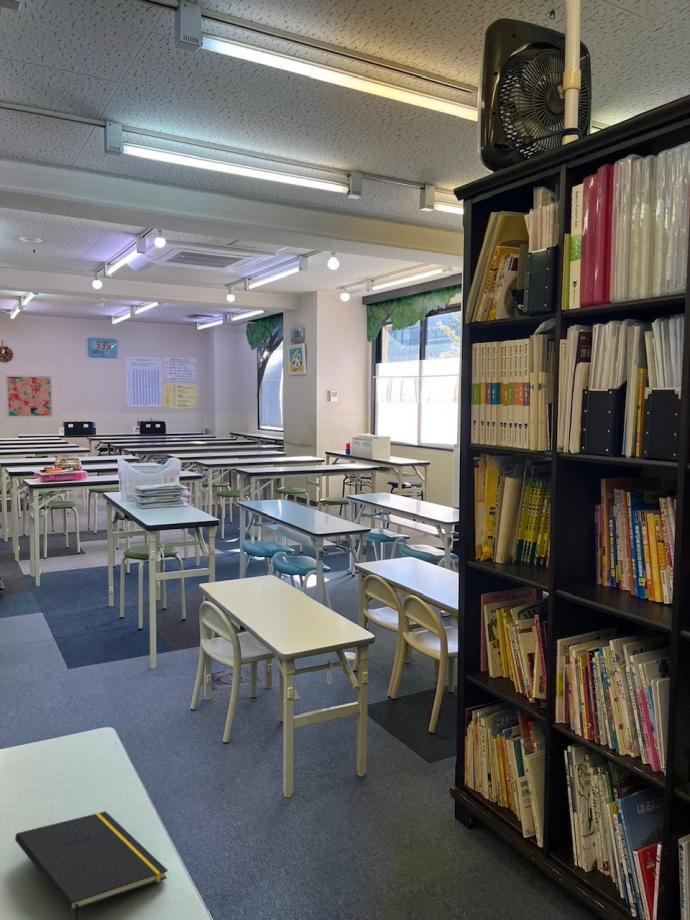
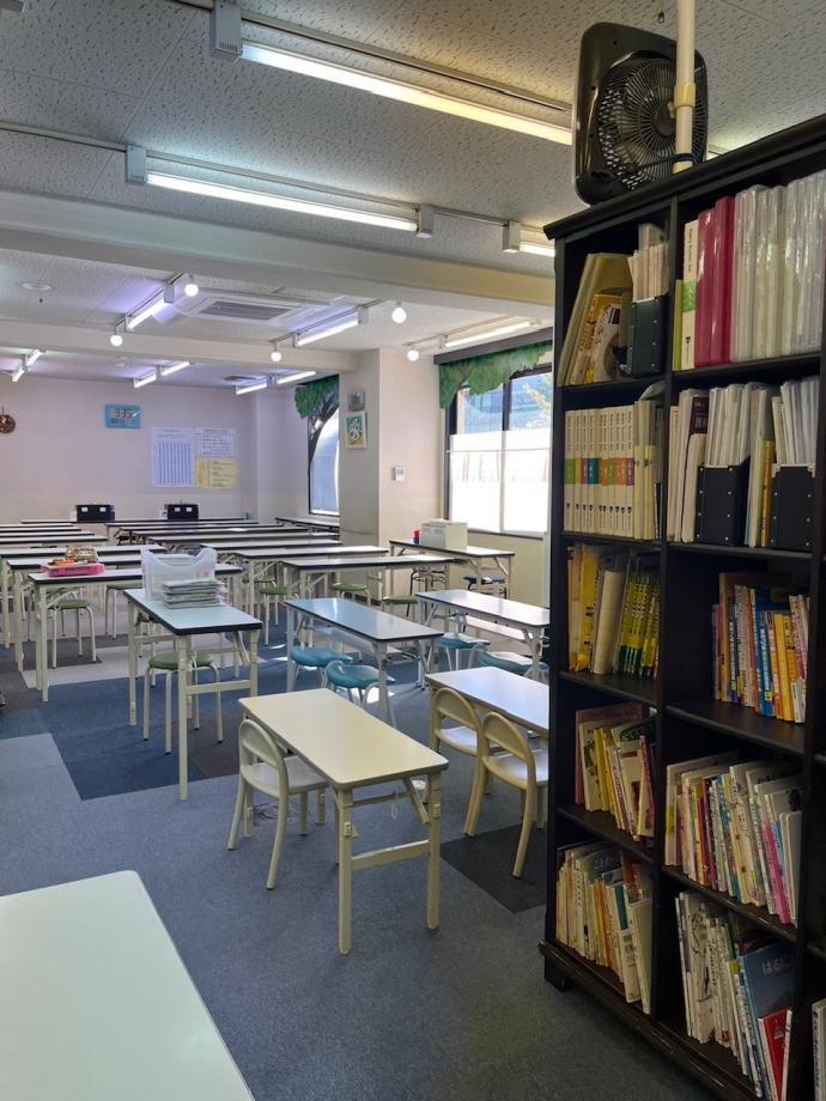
- wall art [5,374,54,418]
- notepad [14,810,169,920]
